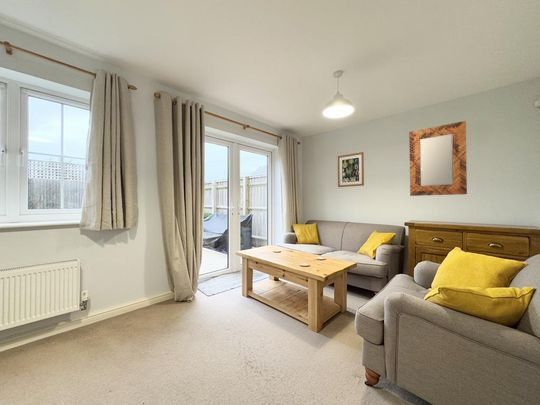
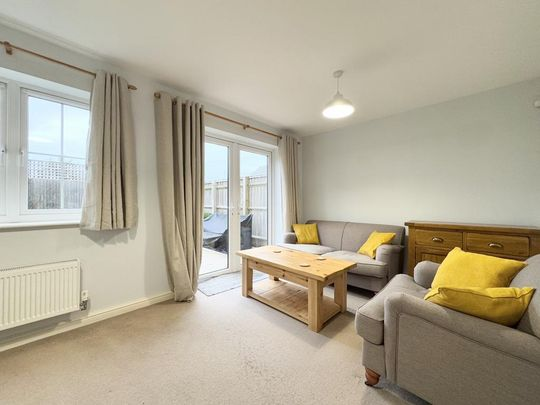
- wall art [337,151,365,188]
- home mirror [408,120,468,197]
